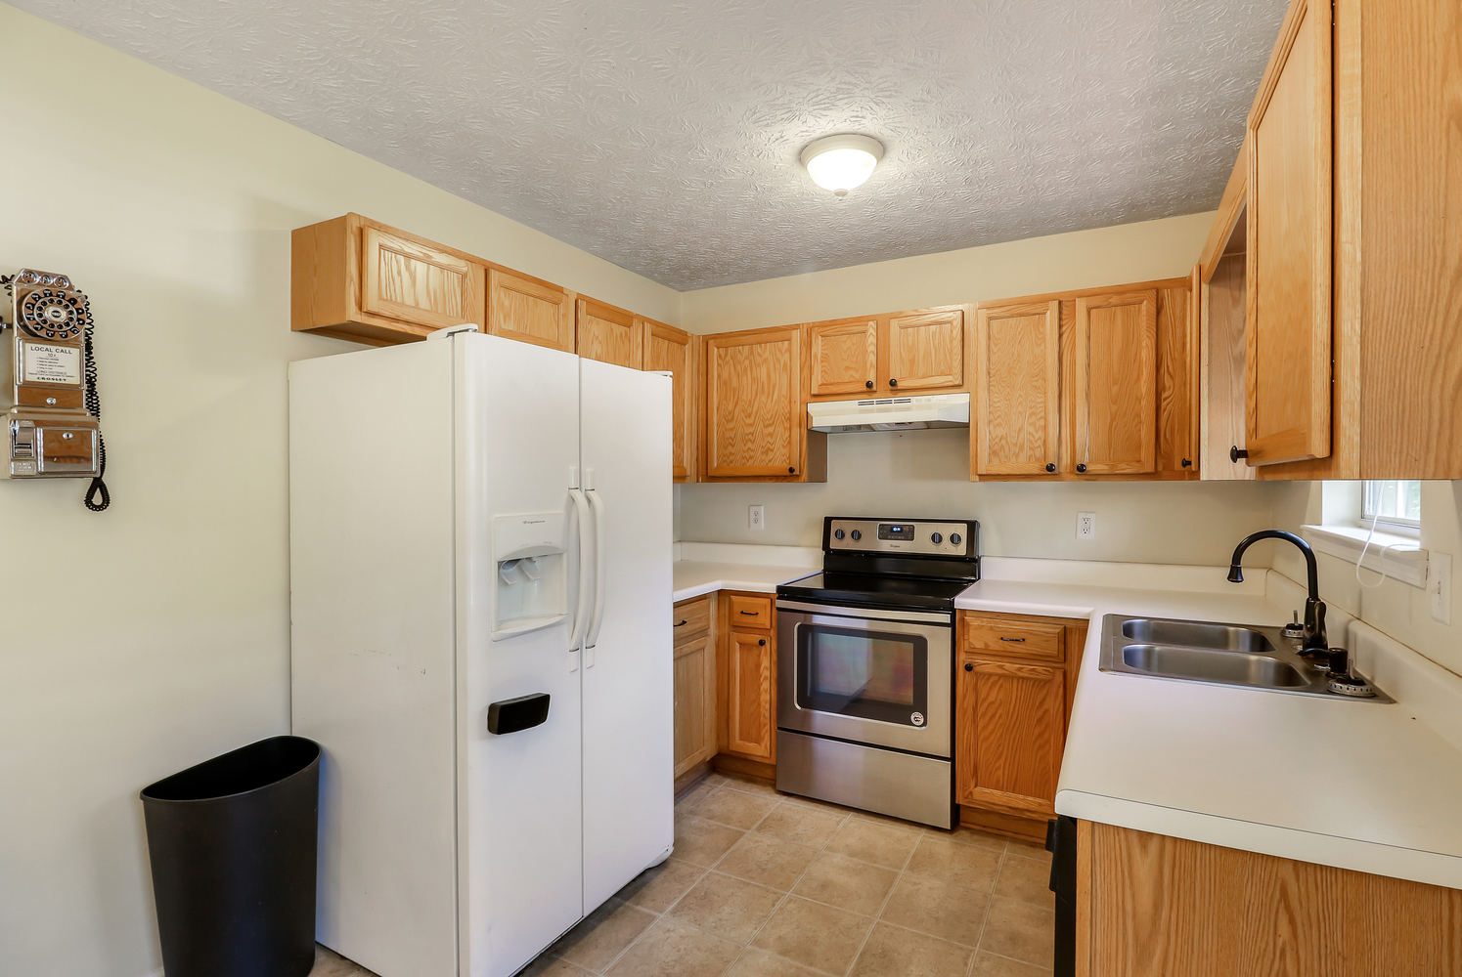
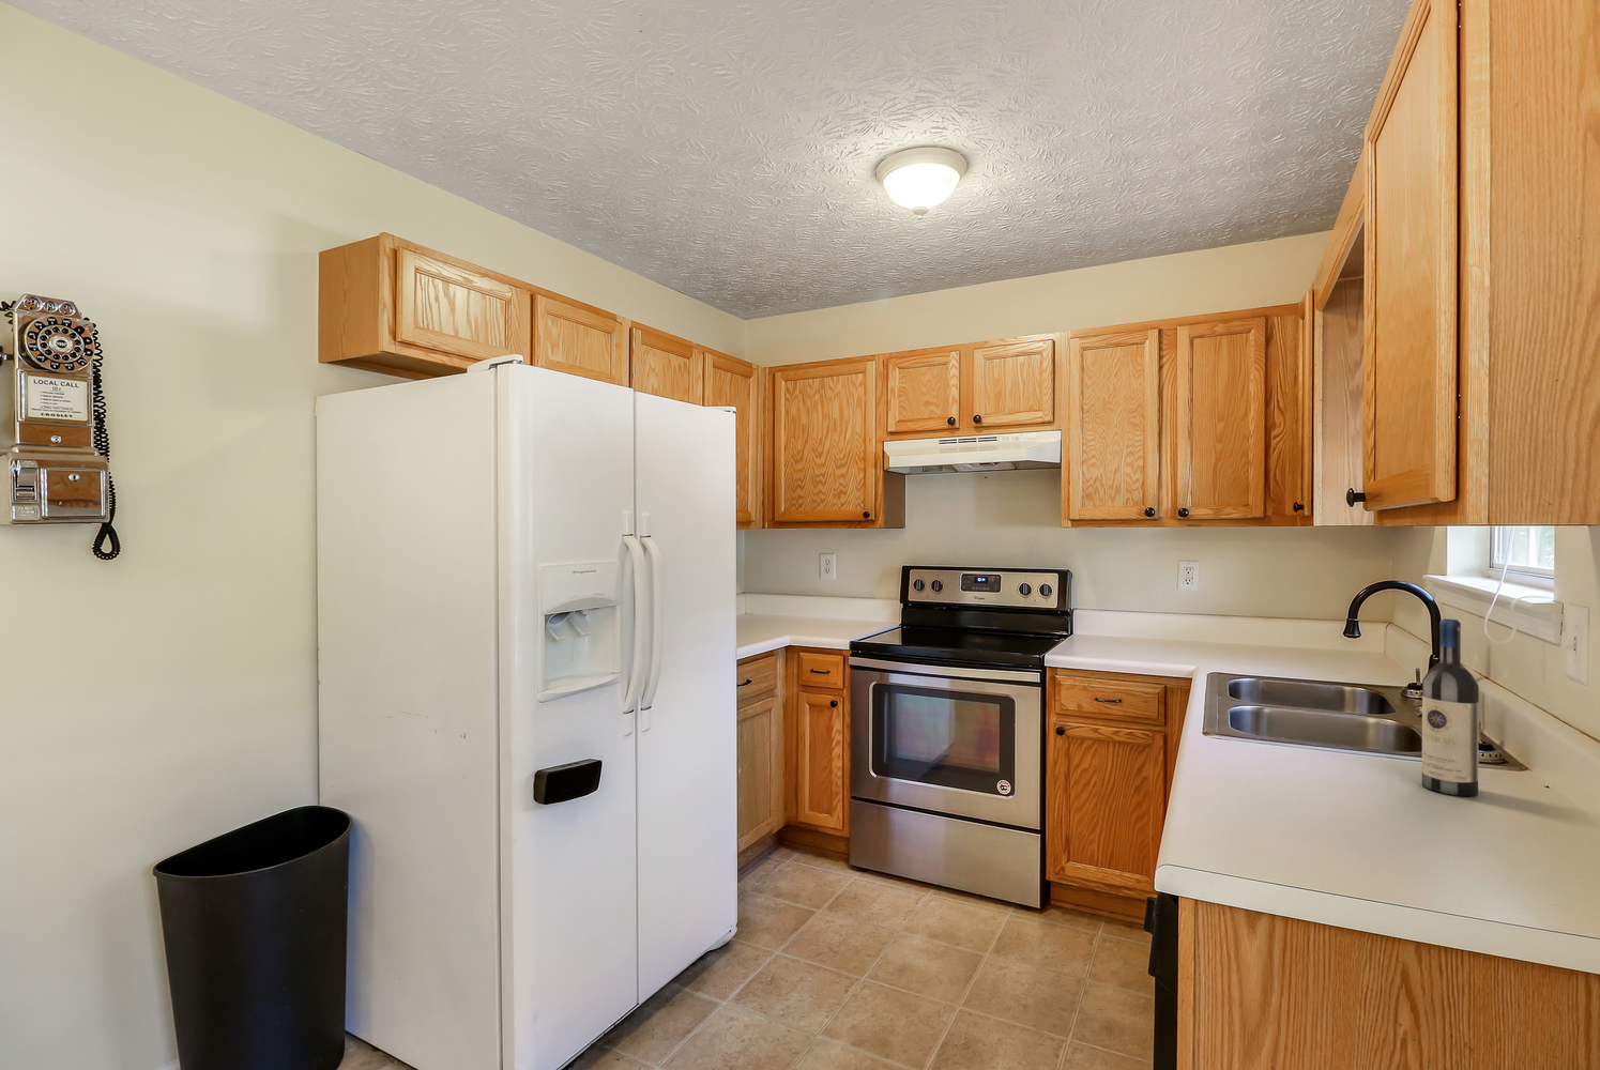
+ wine bottle [1421,617,1481,798]
